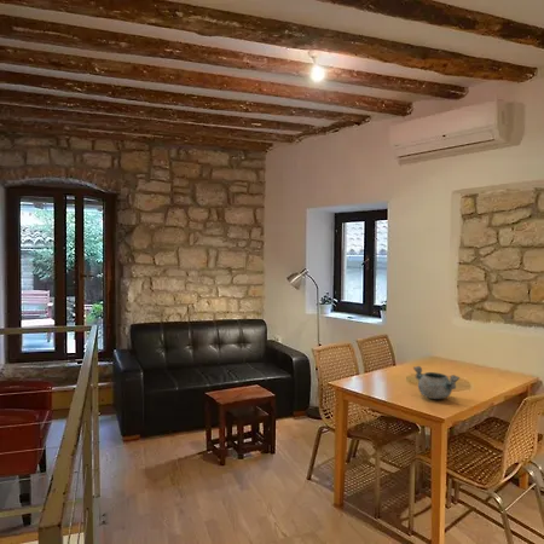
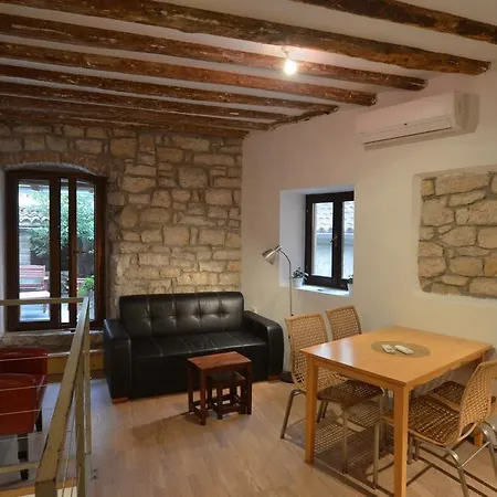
- decorative bowl [412,365,461,400]
